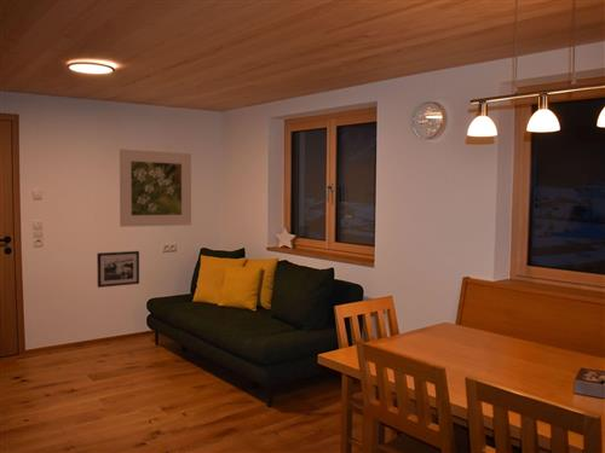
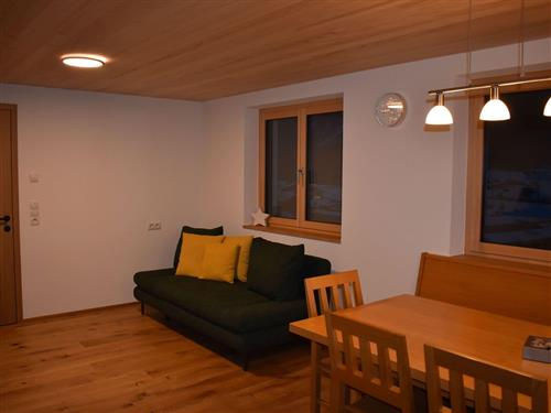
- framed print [119,149,192,228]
- picture frame [96,250,140,289]
